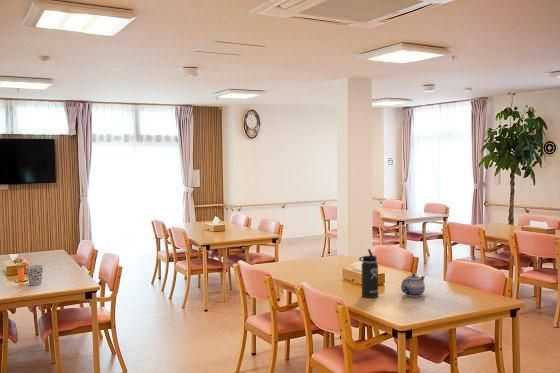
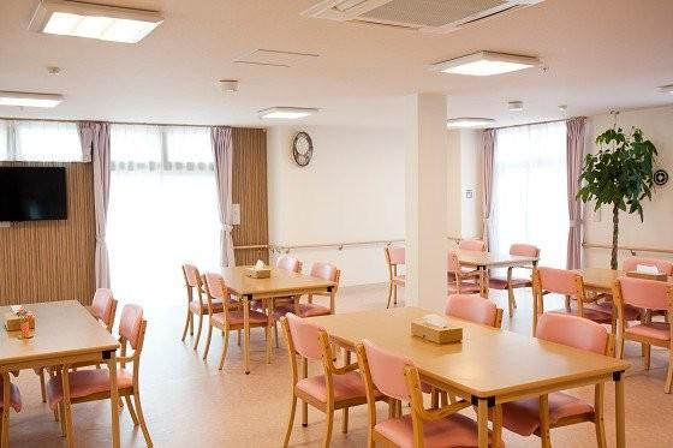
- teapot [400,272,426,298]
- thermos bottle [358,248,379,299]
- cup [25,264,44,286]
